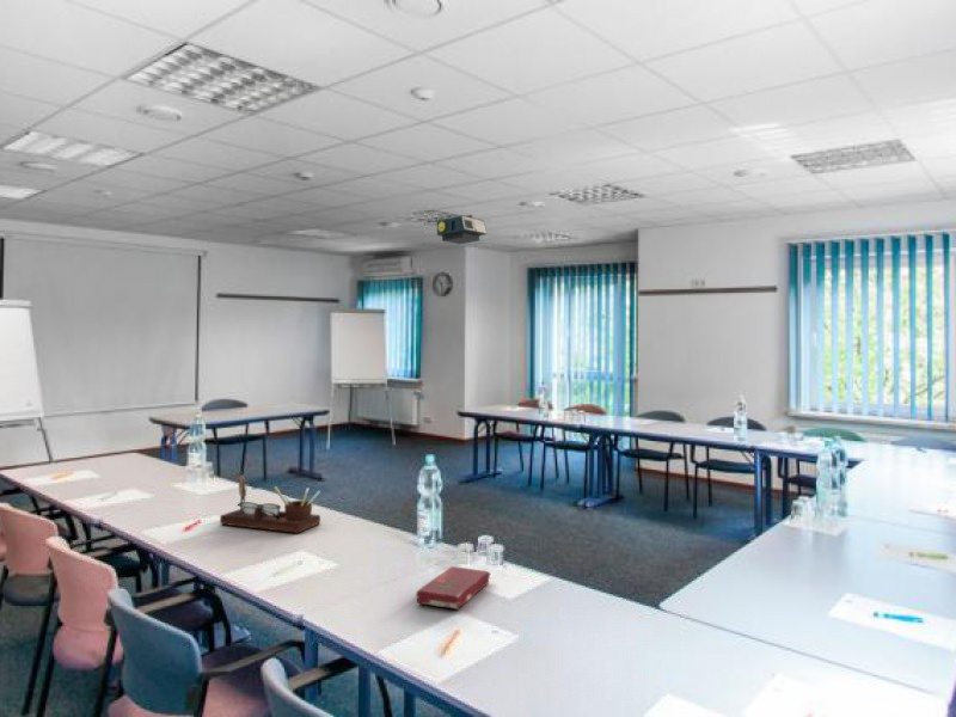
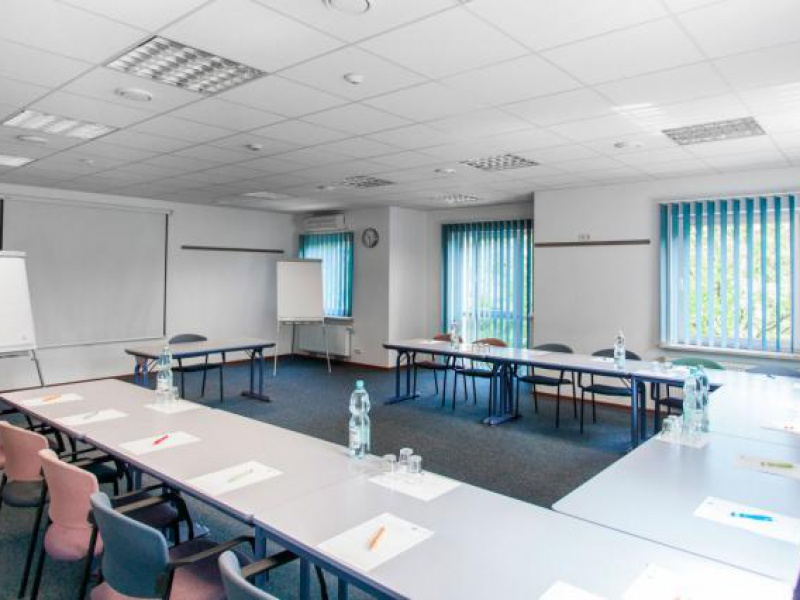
- desk organizer [219,474,321,534]
- projector [436,214,488,245]
- book [415,565,491,611]
